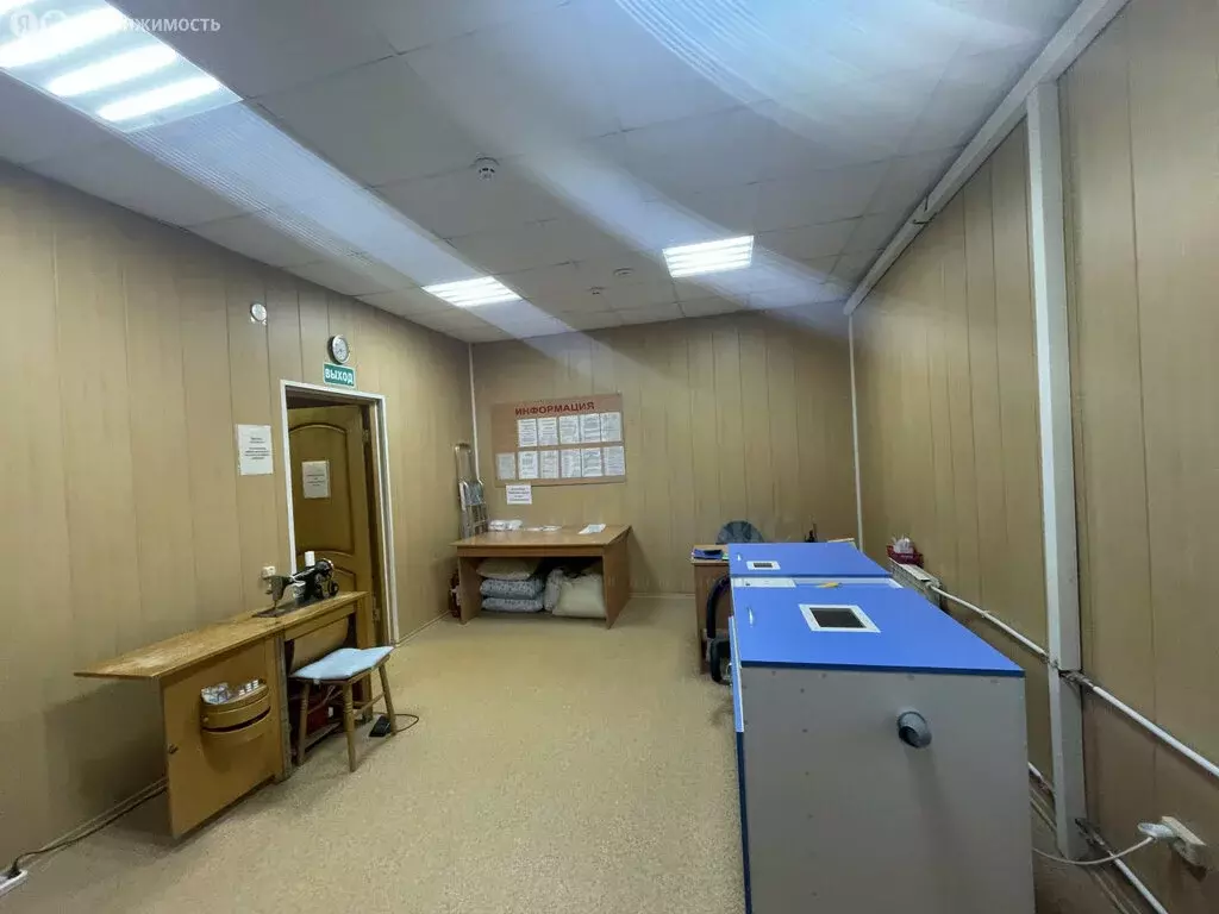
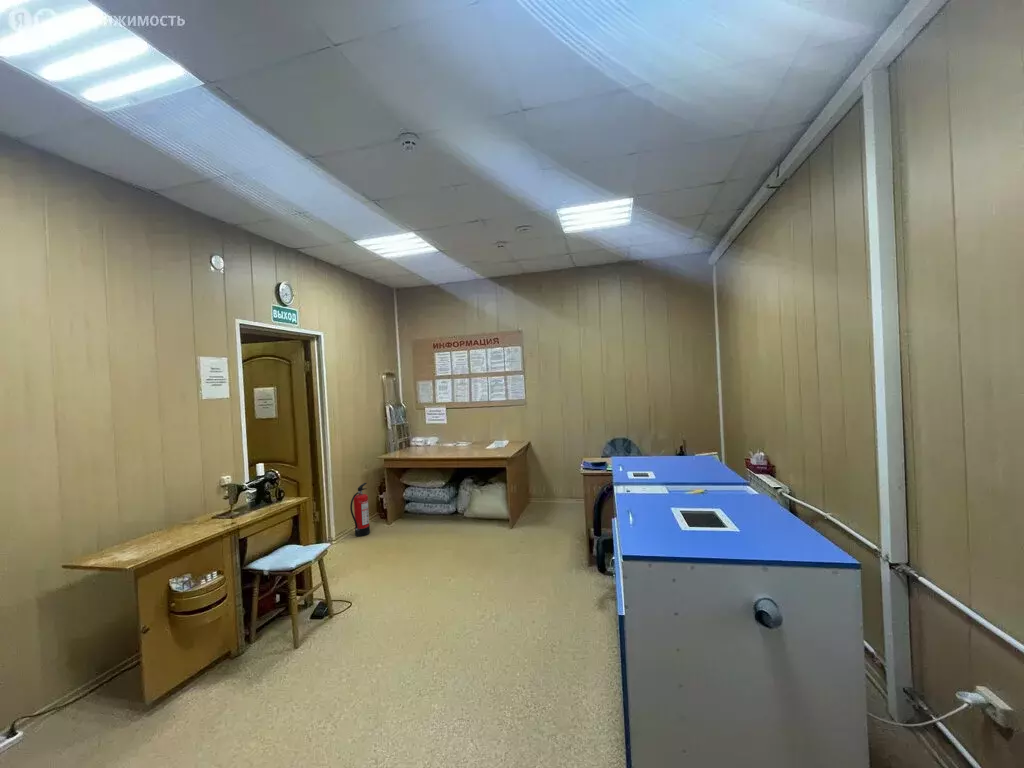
+ fire extinguisher [349,482,371,538]
